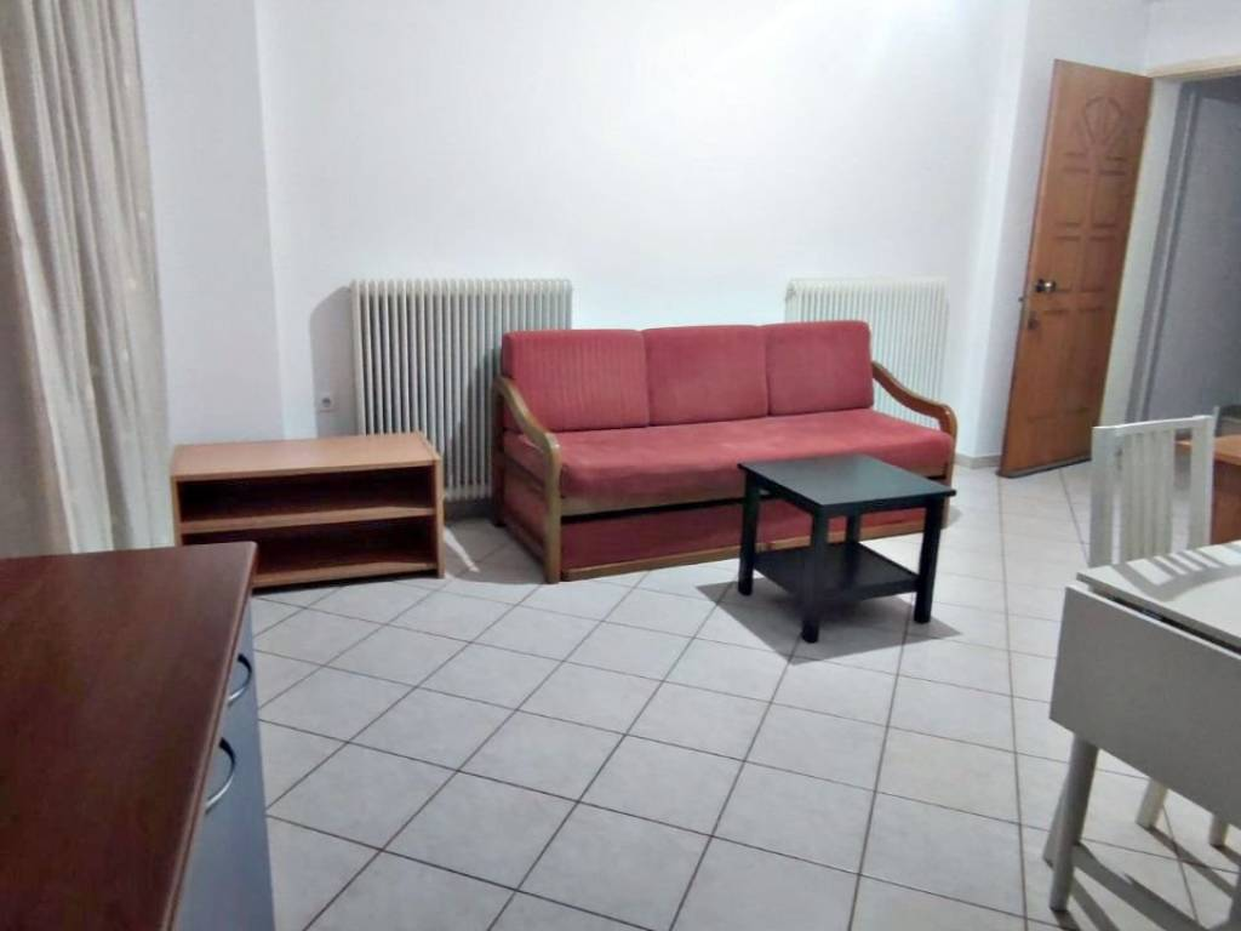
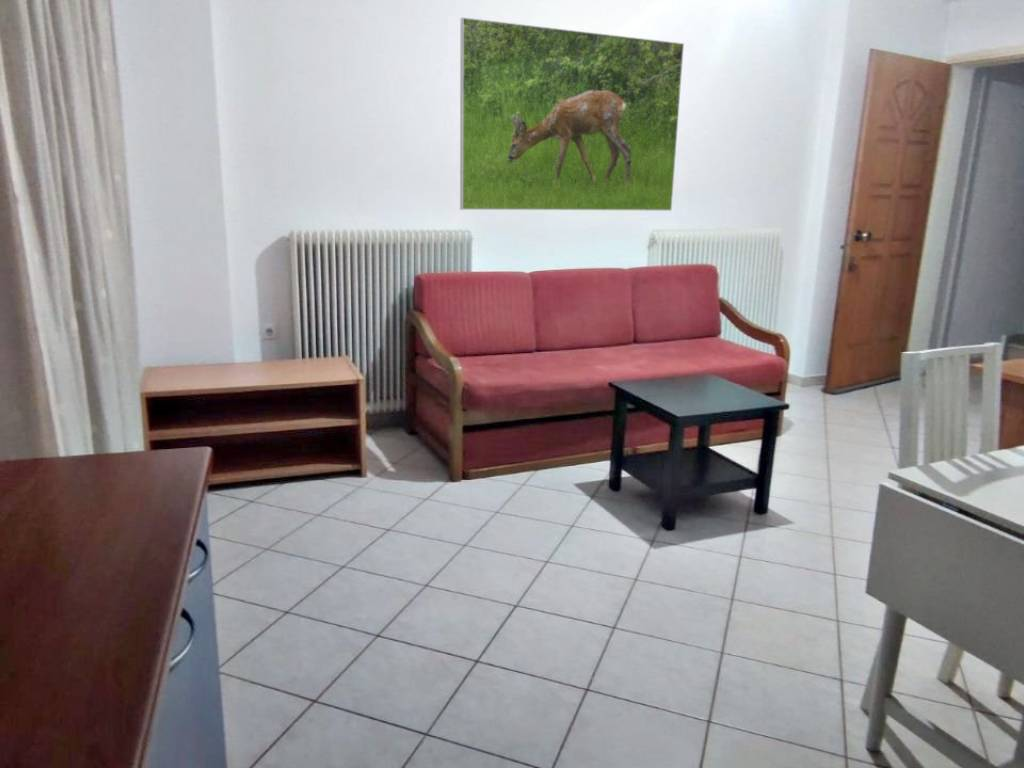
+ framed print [459,16,685,212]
